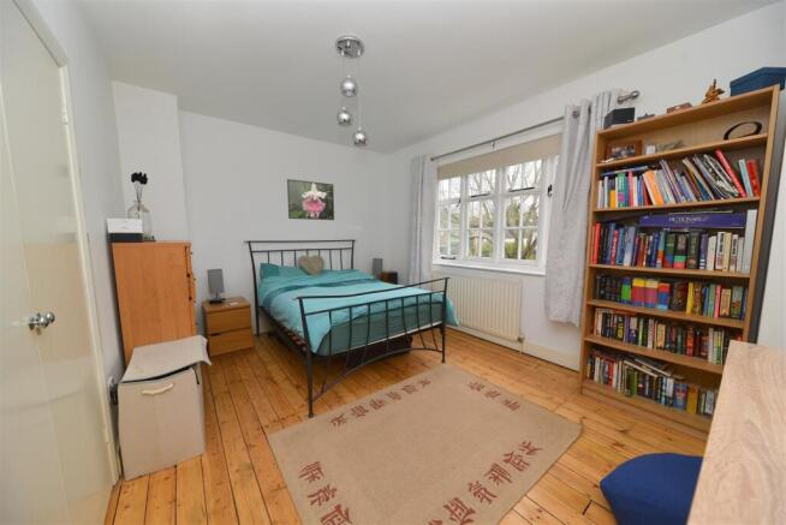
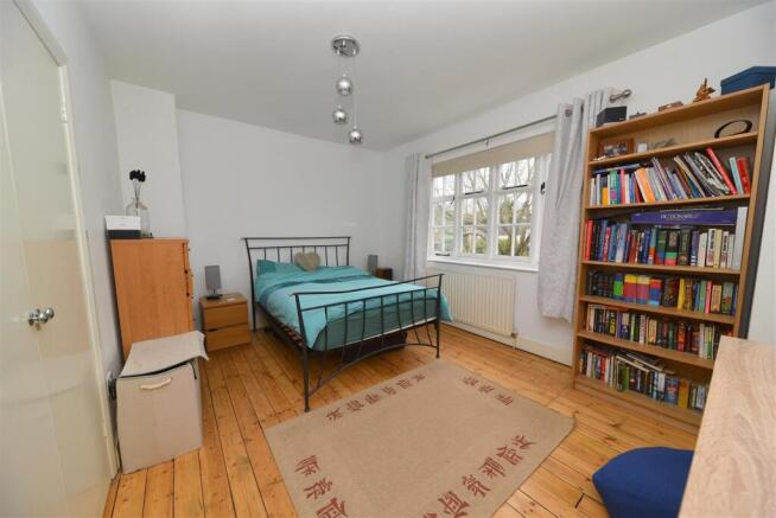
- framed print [286,178,335,221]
